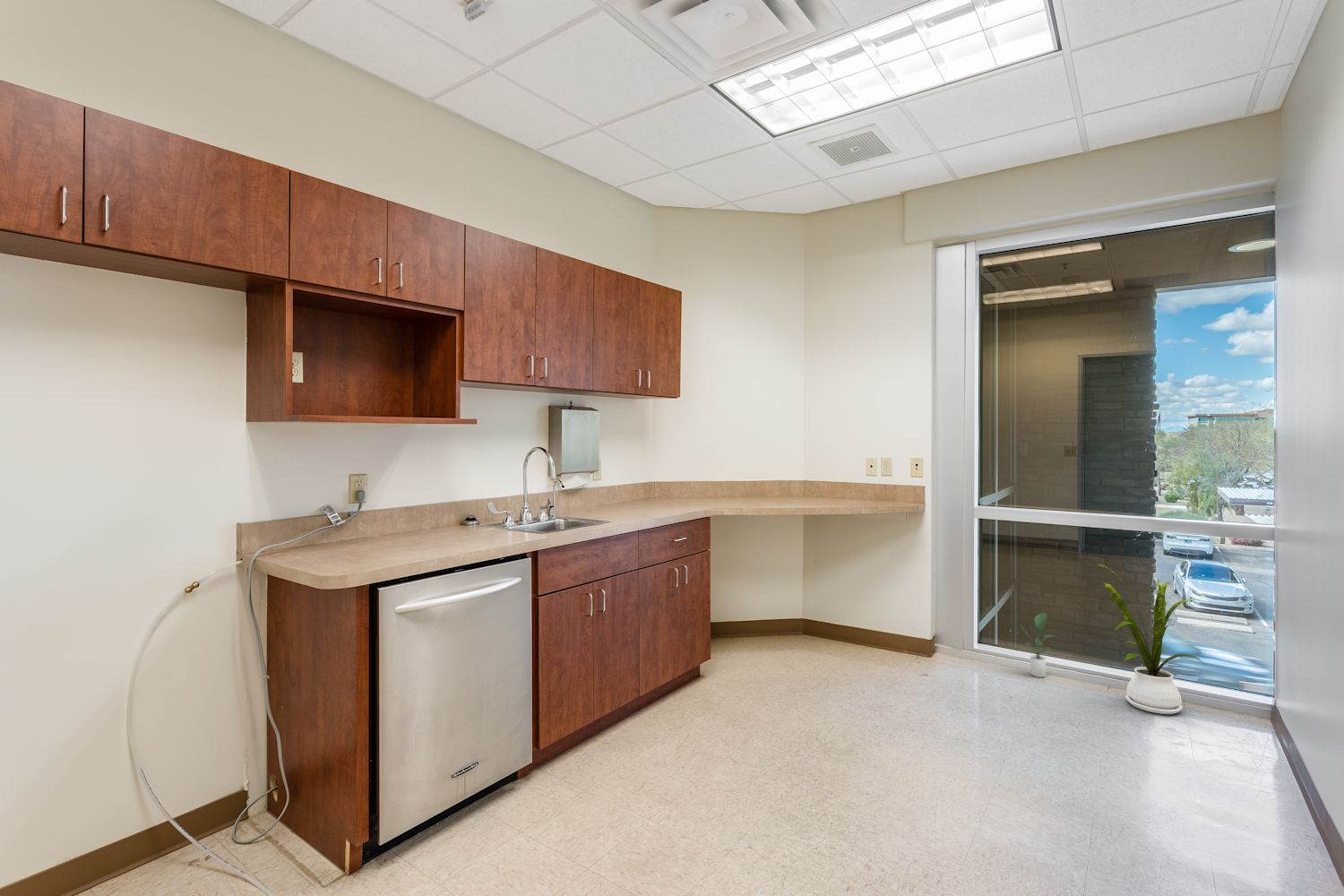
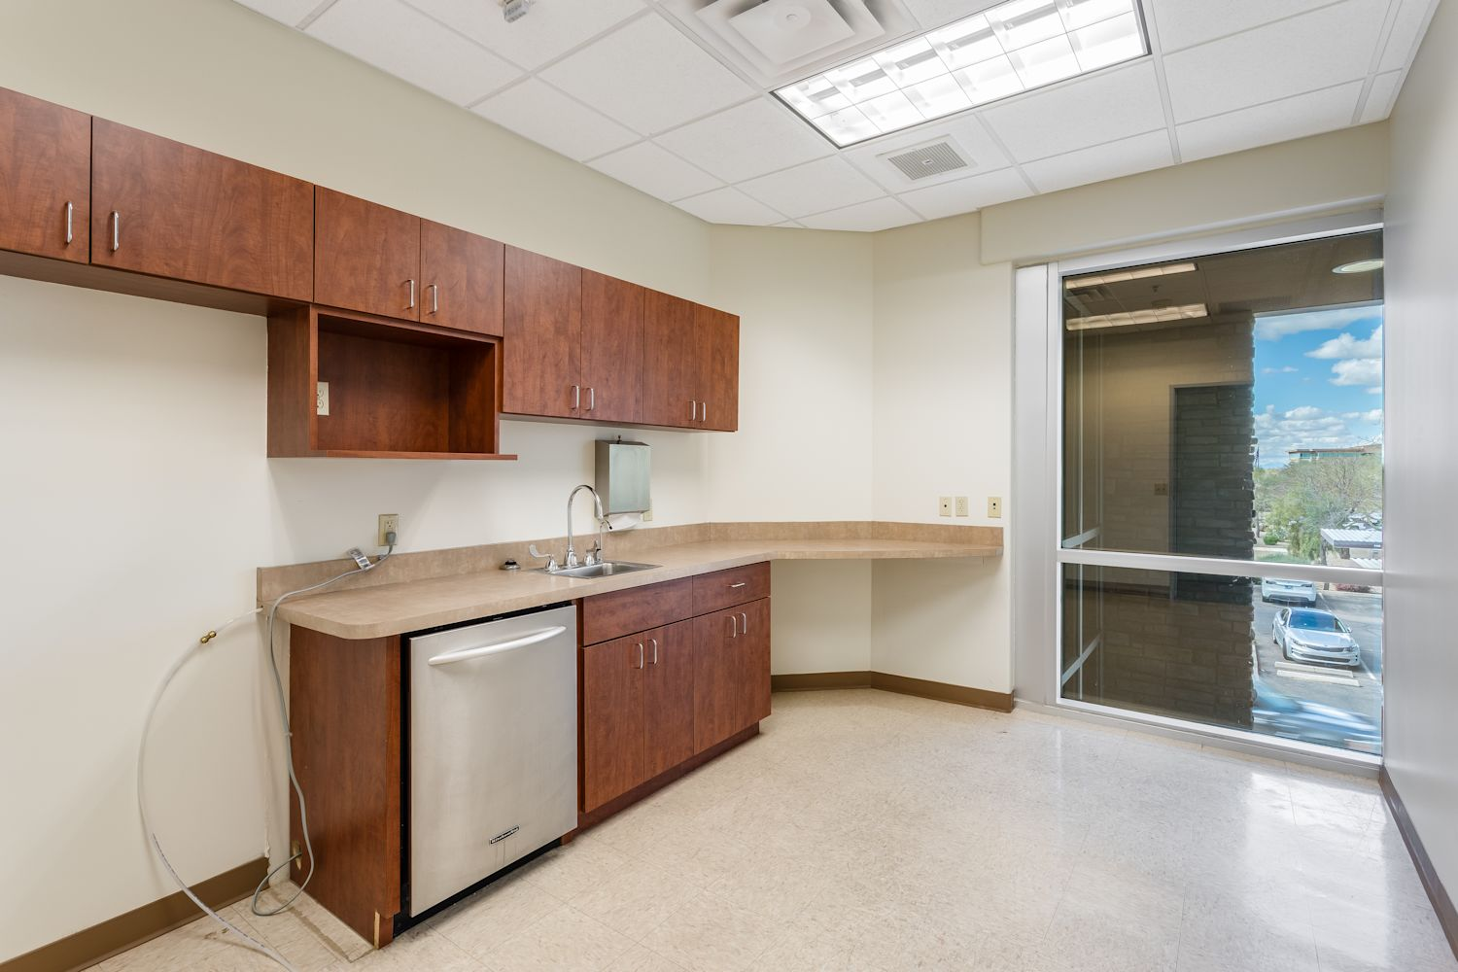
- house plant [1093,563,1206,715]
- potted plant [1019,611,1056,678]
